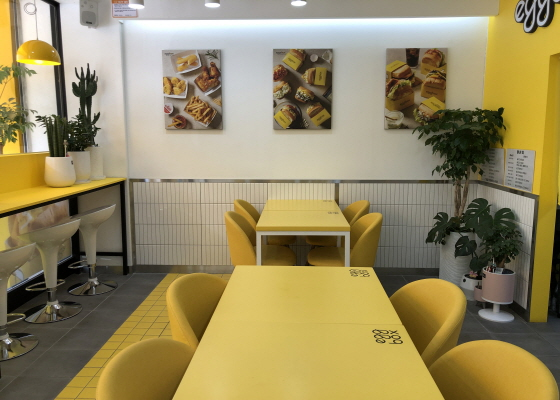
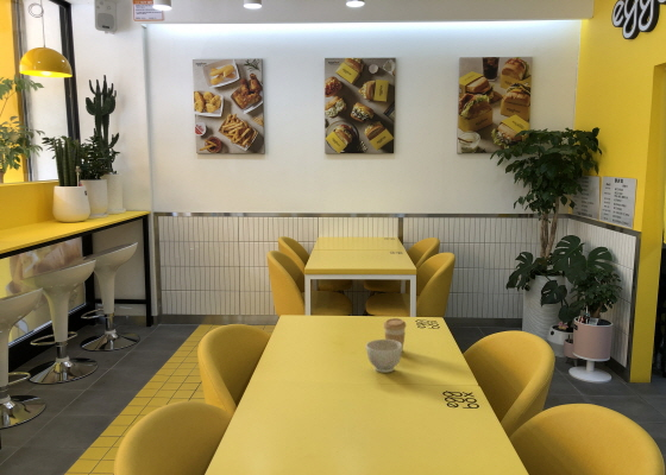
+ coffee cup [383,317,407,353]
+ bowl [365,338,403,374]
